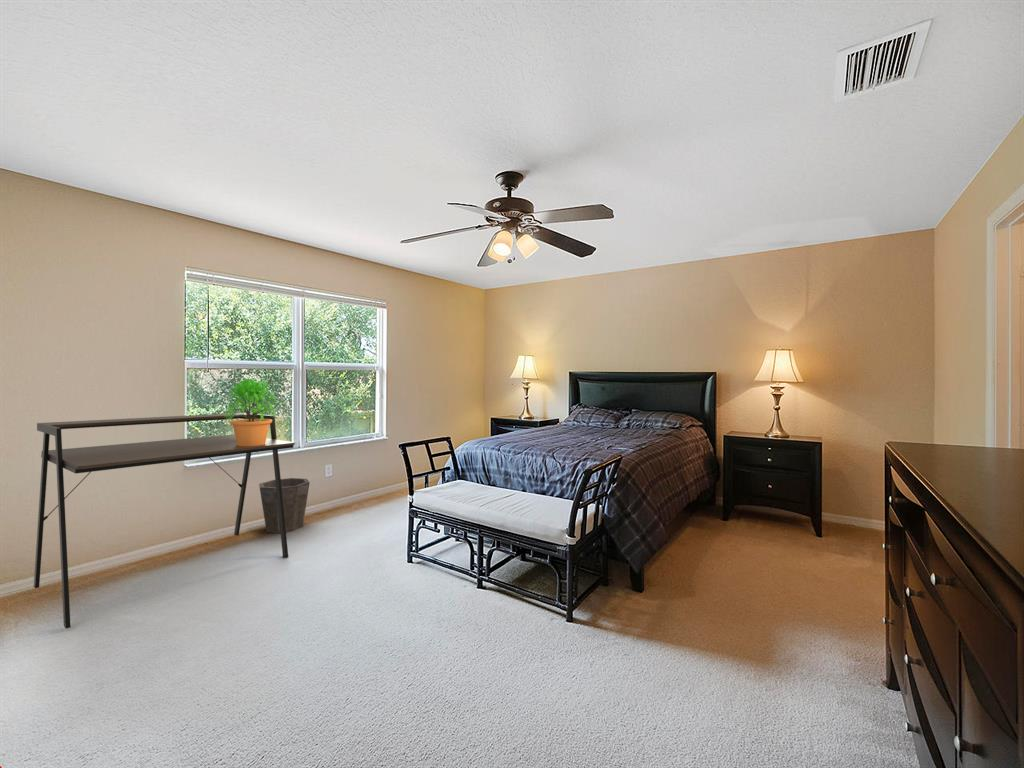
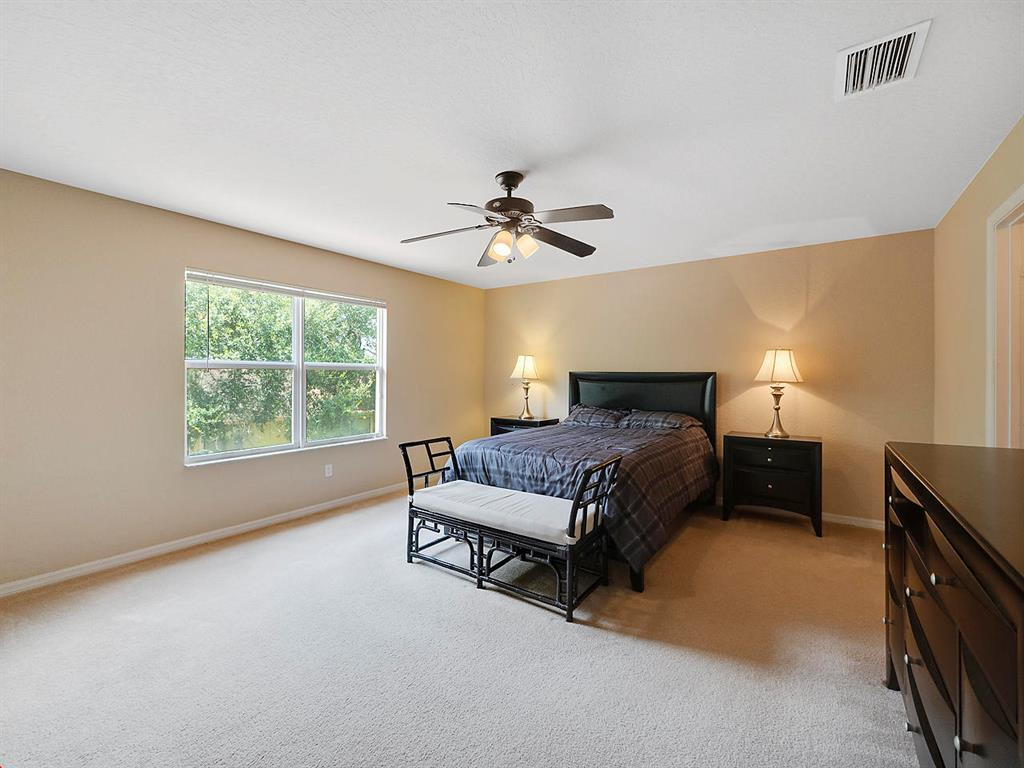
- waste bin [258,477,310,534]
- desk [33,412,296,630]
- potted plant [223,376,278,446]
